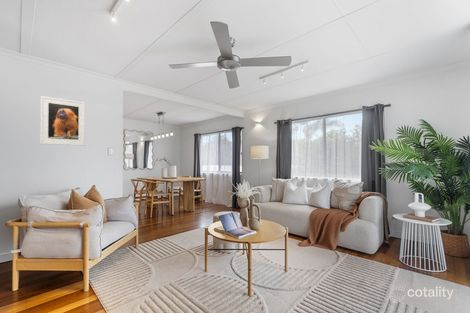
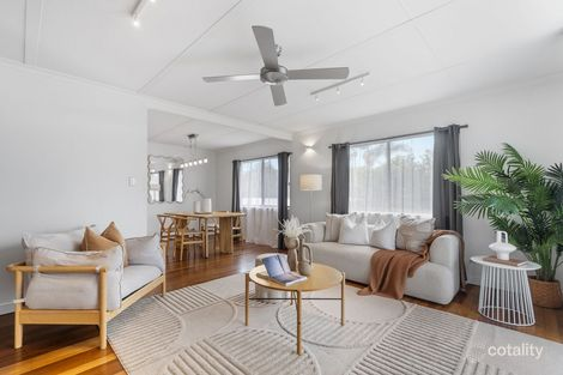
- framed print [39,95,86,147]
